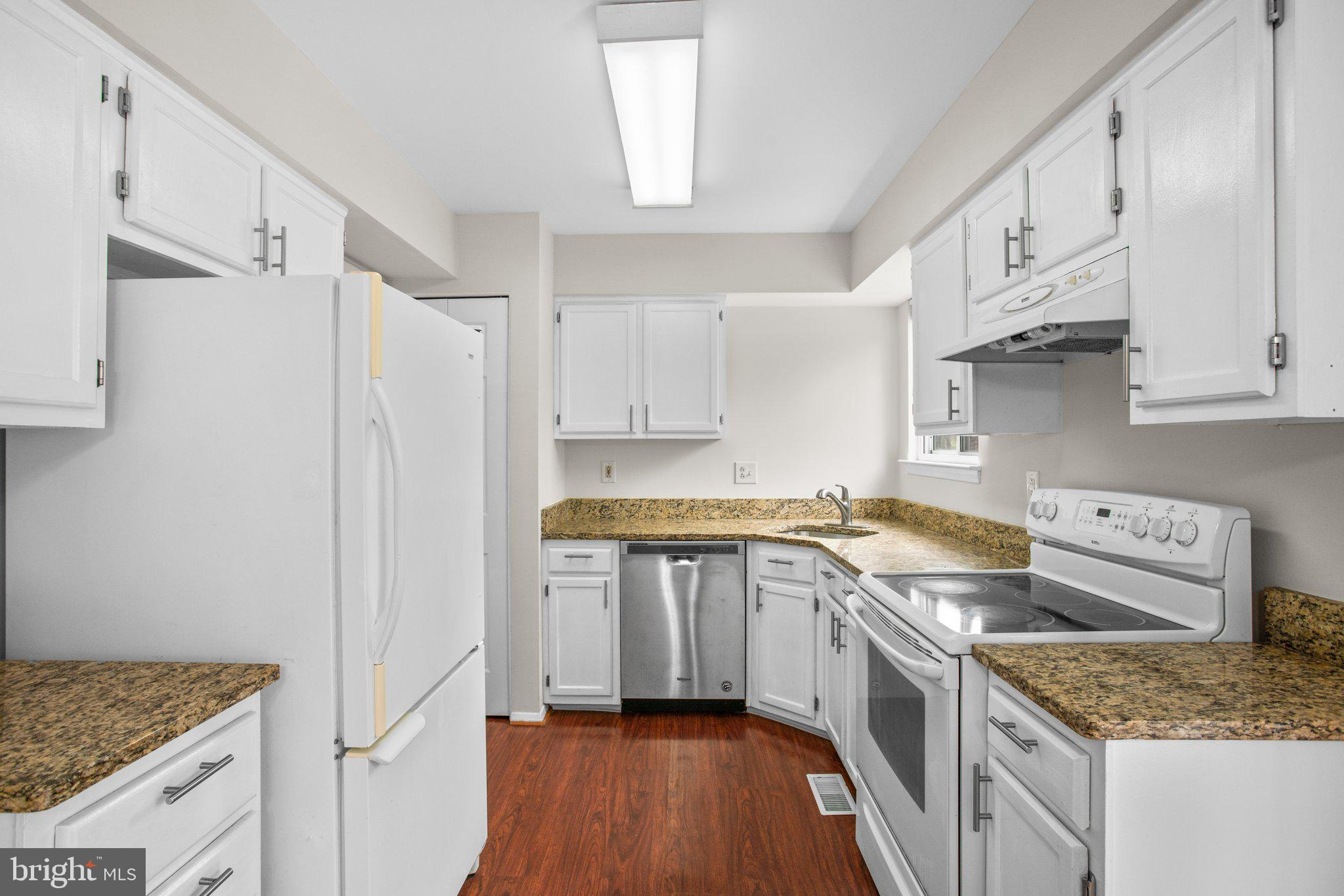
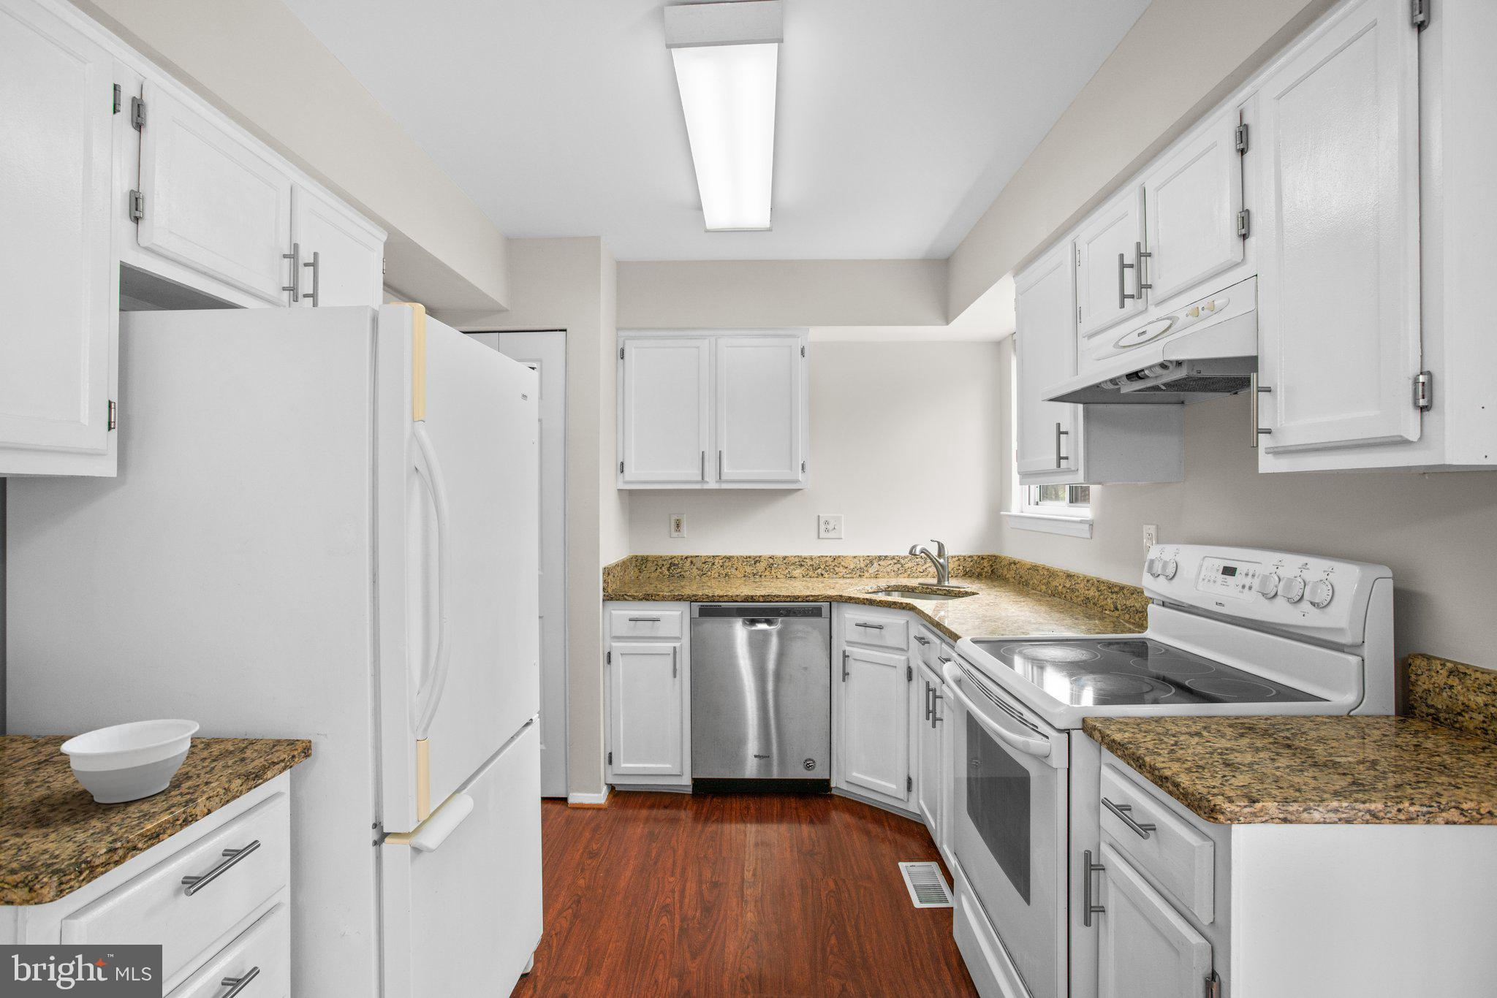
+ bowl [59,718,199,804]
